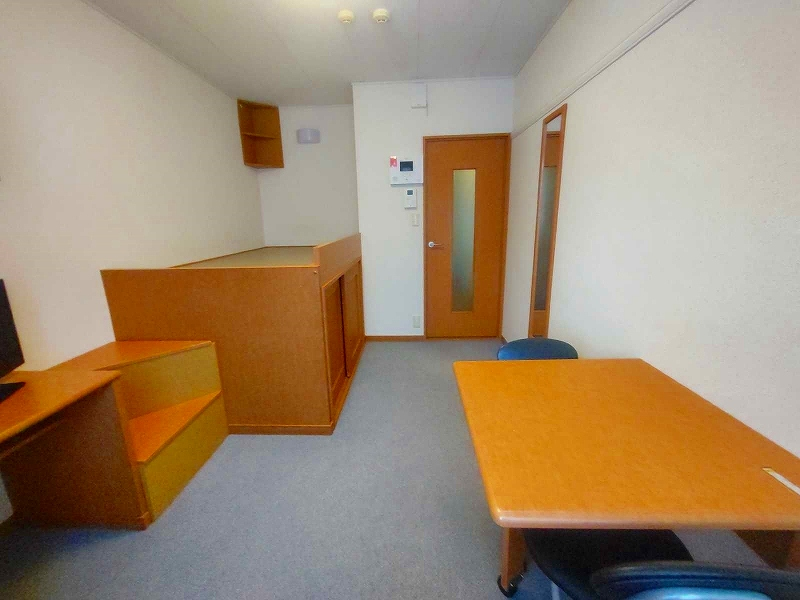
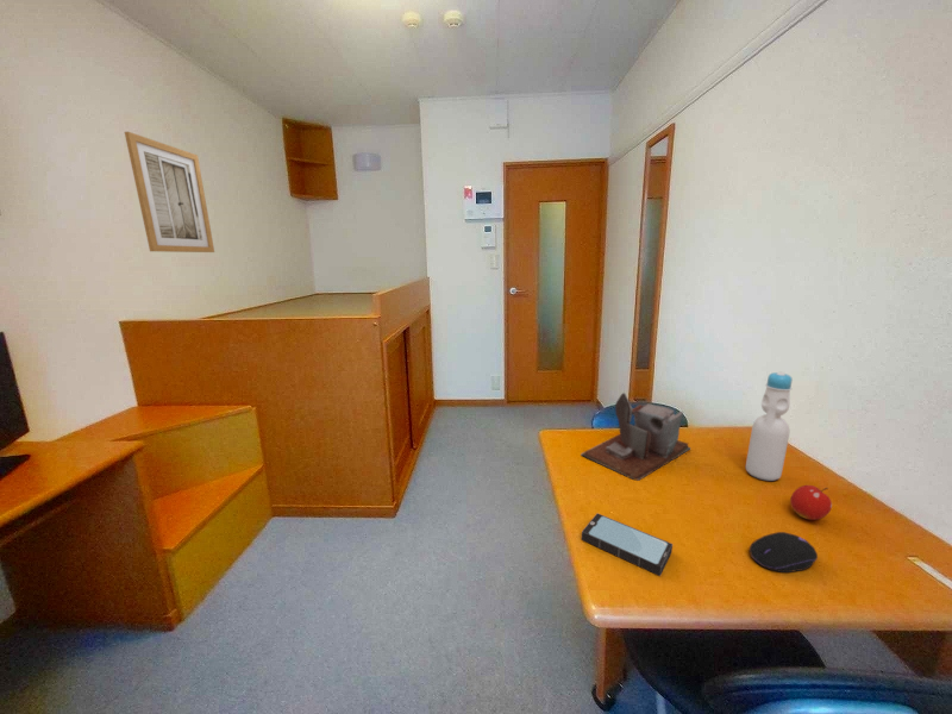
+ smartphone [581,513,674,577]
+ fruit [789,484,833,521]
+ computer mouse [749,531,819,574]
+ bottle [745,371,794,482]
+ wall art [124,131,215,253]
+ desk organizer [580,392,691,482]
